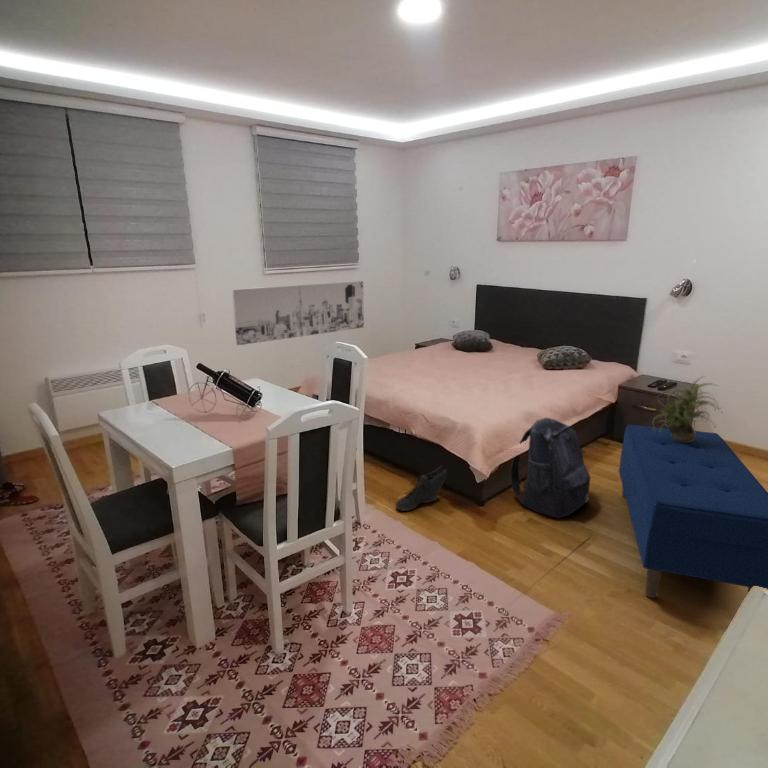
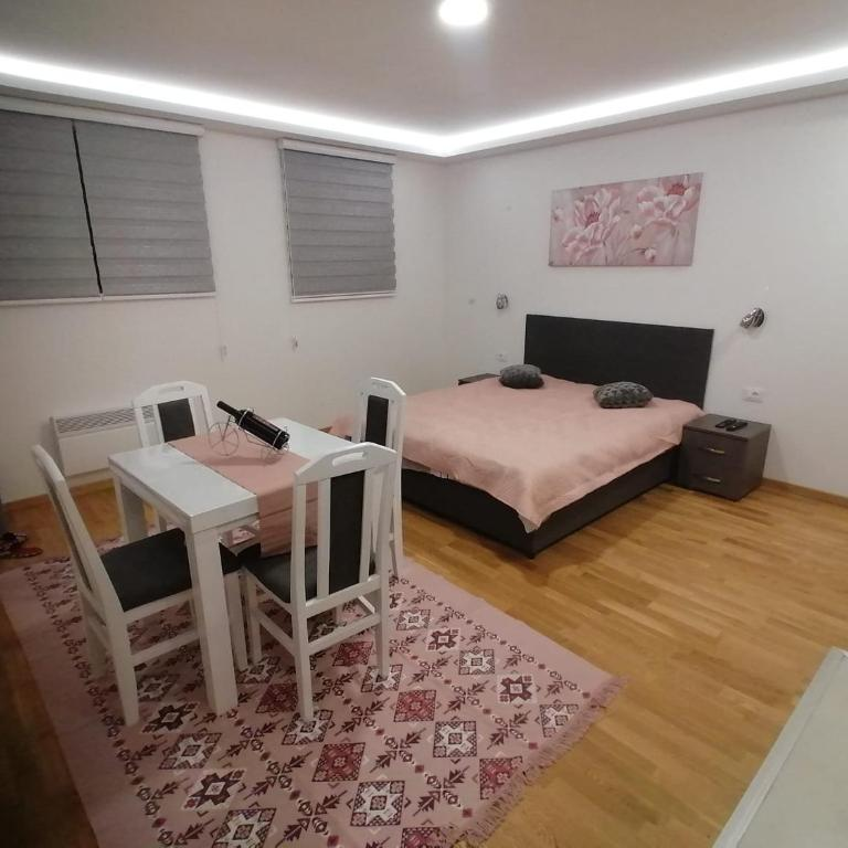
- backpack [510,417,591,519]
- wall art [231,280,365,346]
- bench [618,424,768,599]
- sneaker [395,465,448,512]
- potted plant [652,375,724,442]
